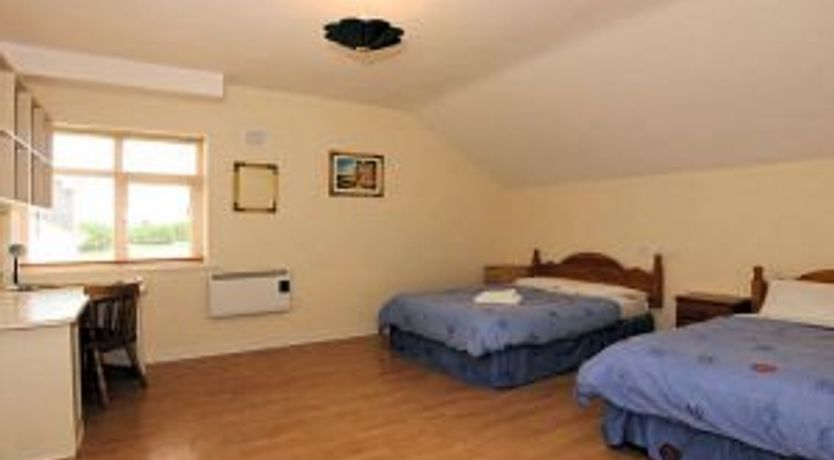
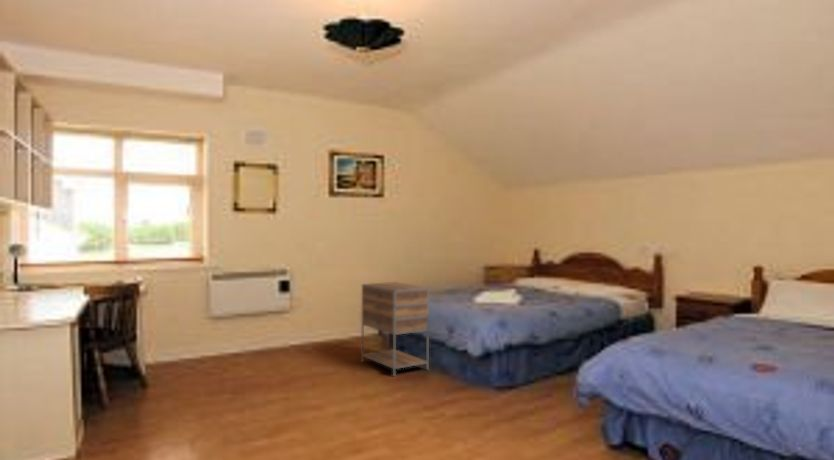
+ nightstand [361,281,430,377]
